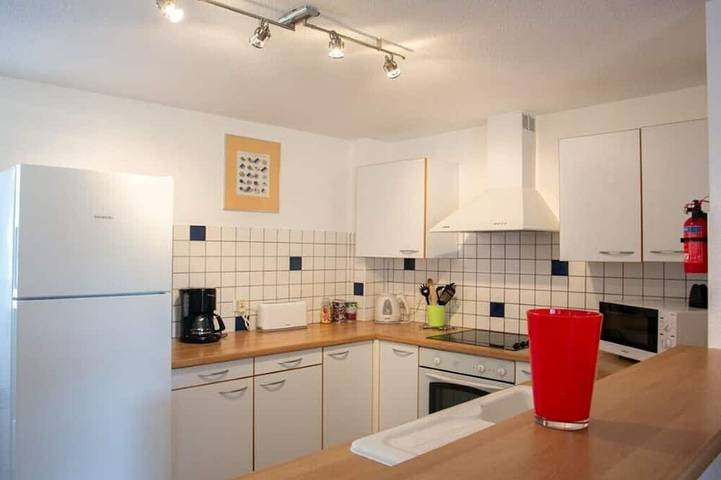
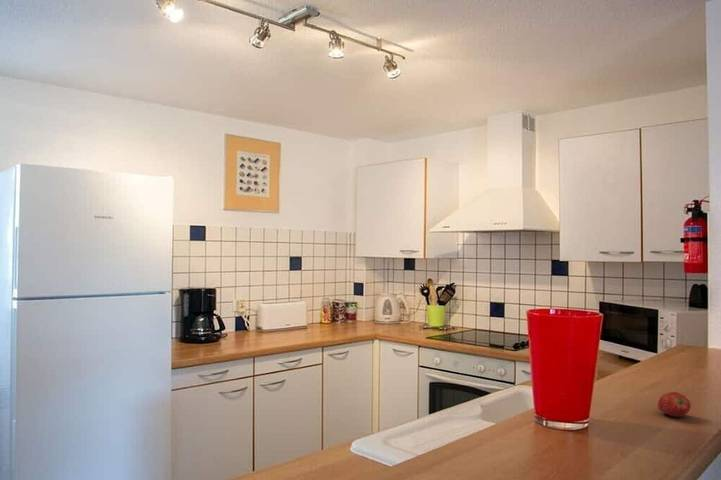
+ fruit [656,391,692,418]
